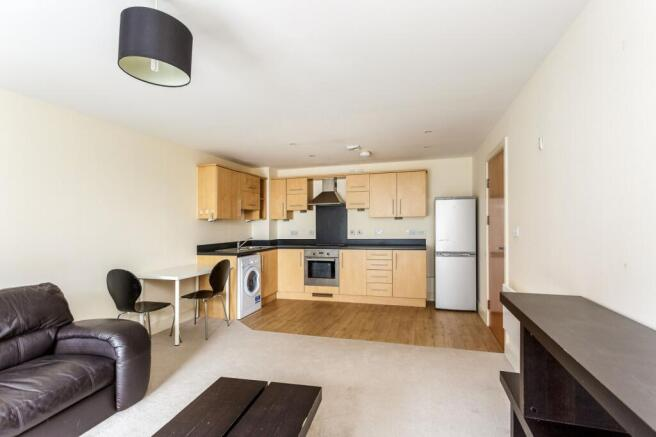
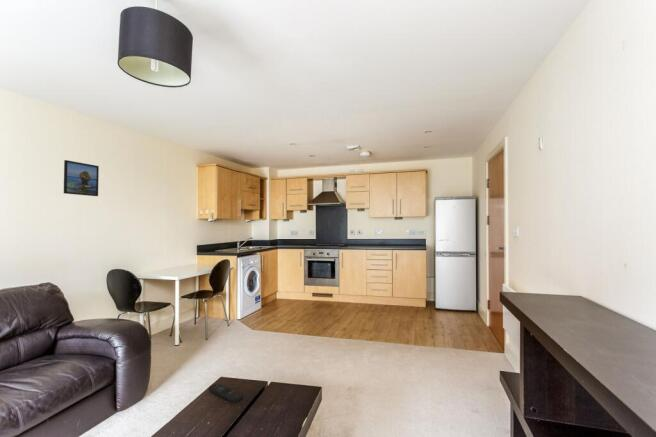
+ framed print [63,159,100,197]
+ remote control [208,382,244,404]
